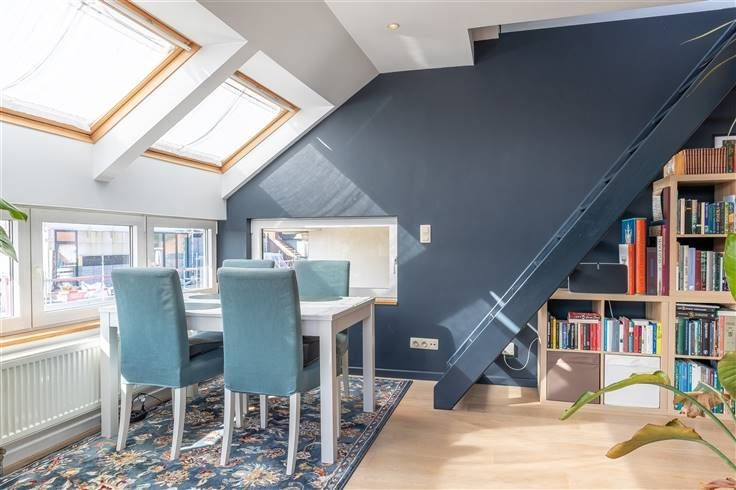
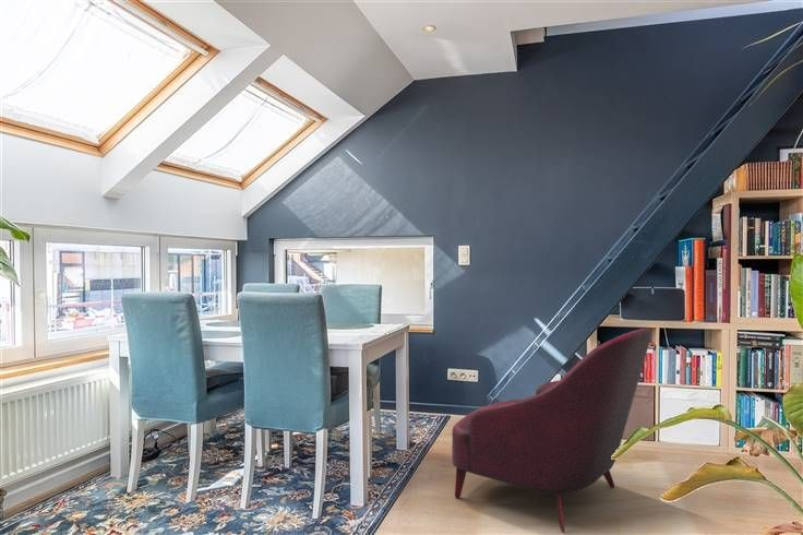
+ armchair [452,328,652,534]
